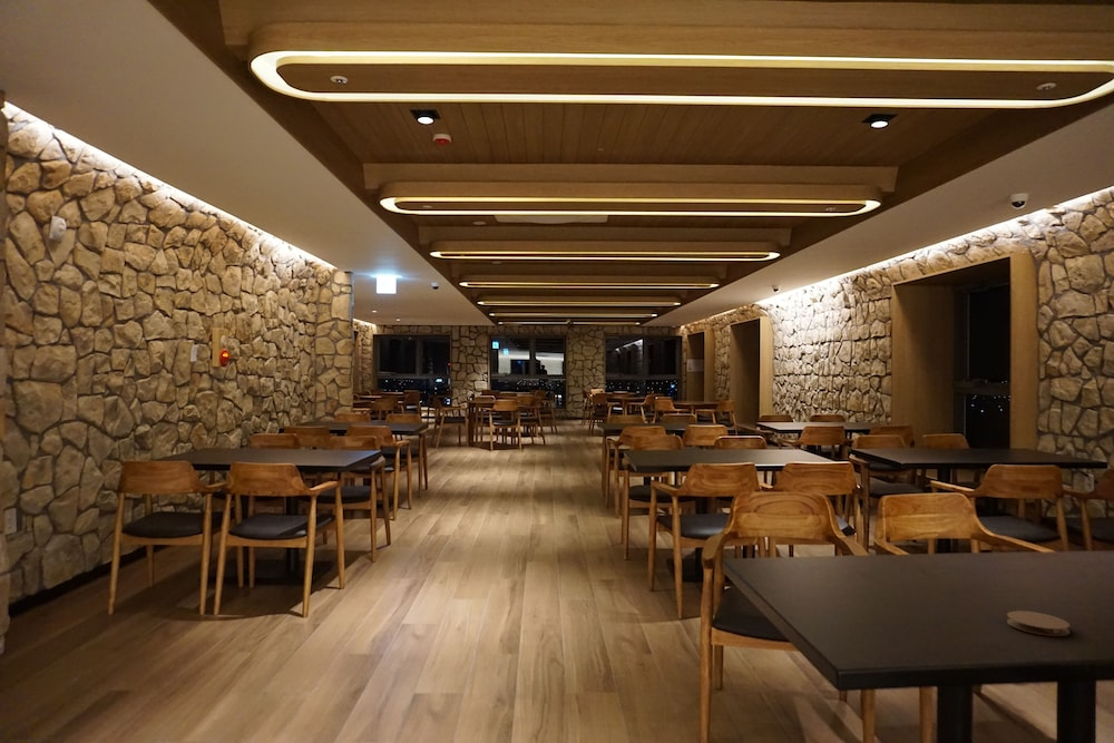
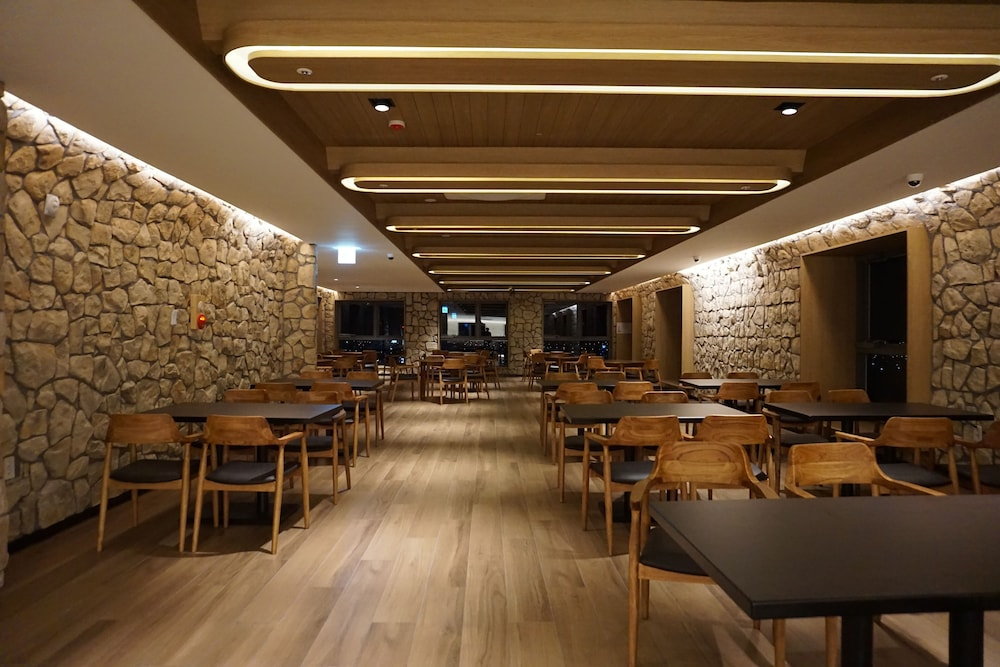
- coaster [1006,609,1071,637]
